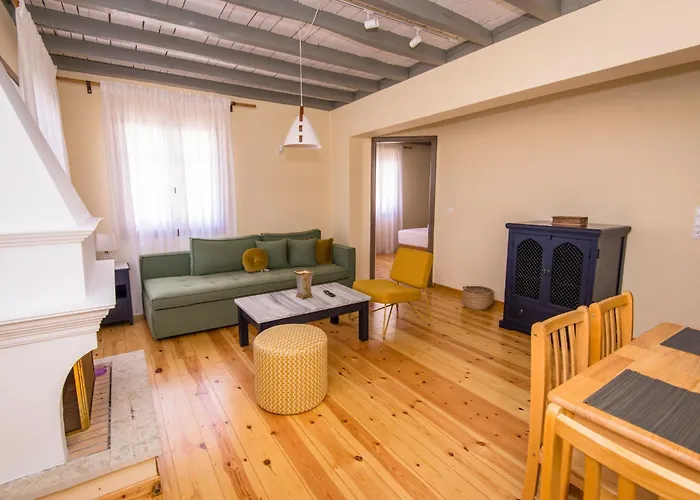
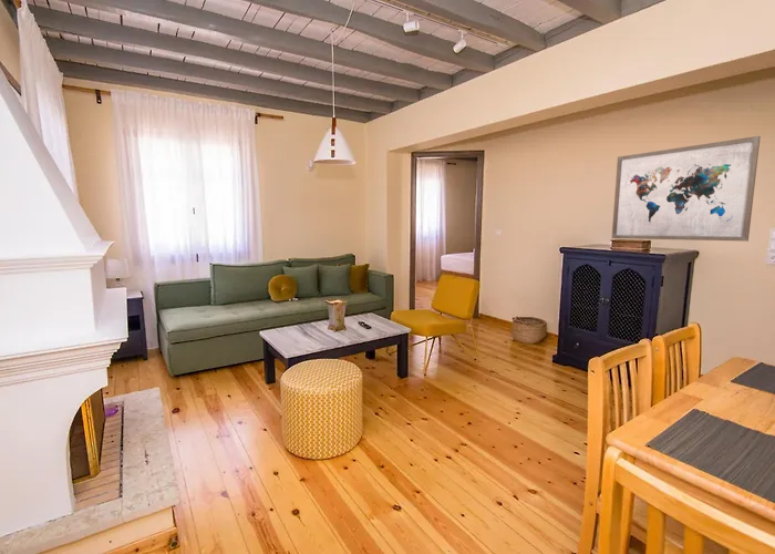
+ wall art [611,135,762,243]
